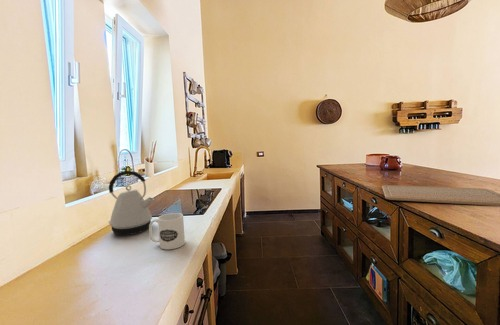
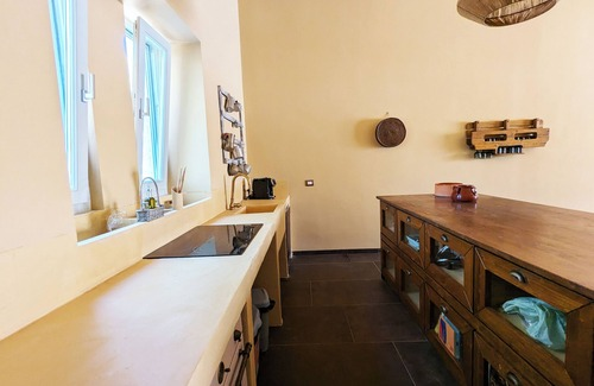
- mug [148,212,186,250]
- chopping board [381,184,500,207]
- kettle [108,170,155,236]
